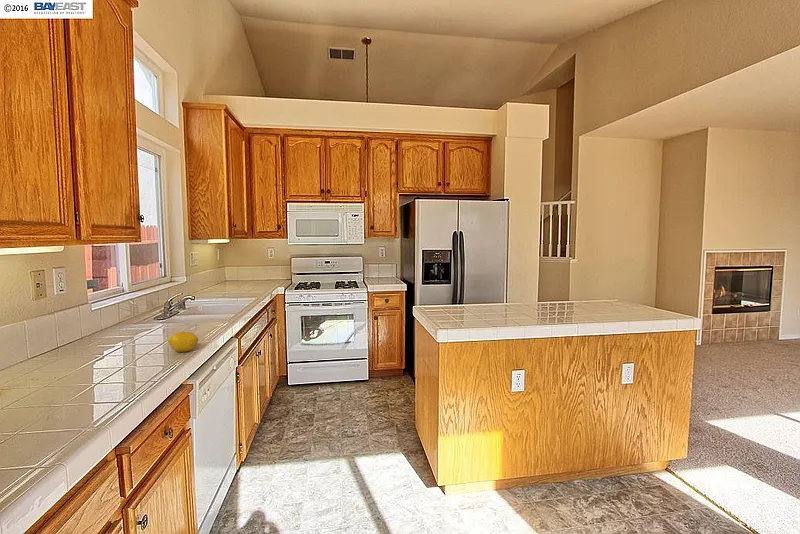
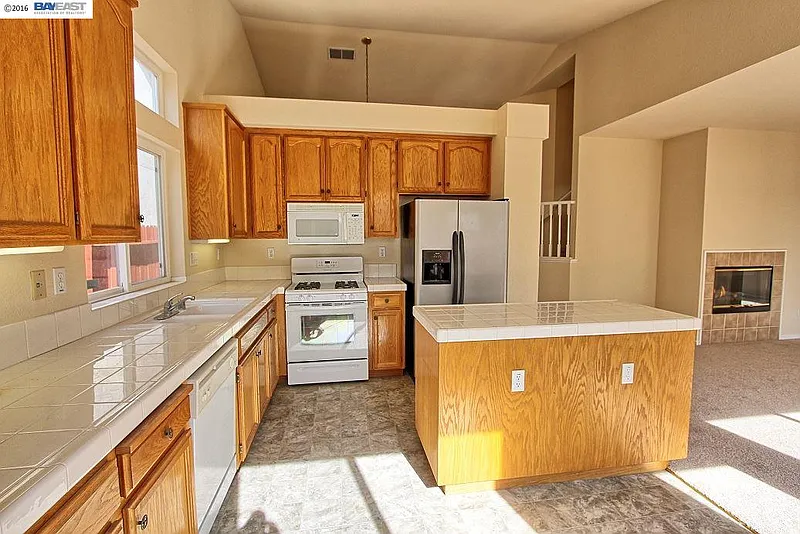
- lemon [166,331,199,353]
